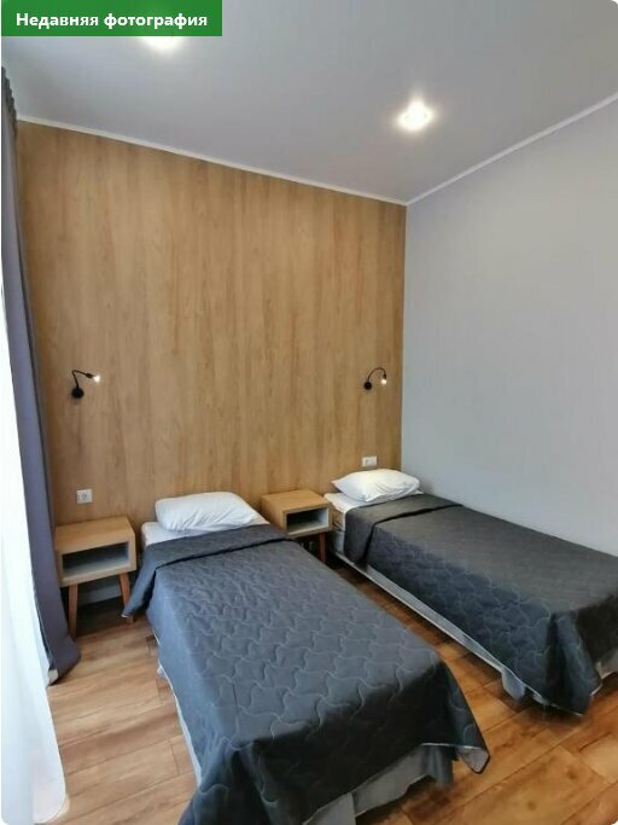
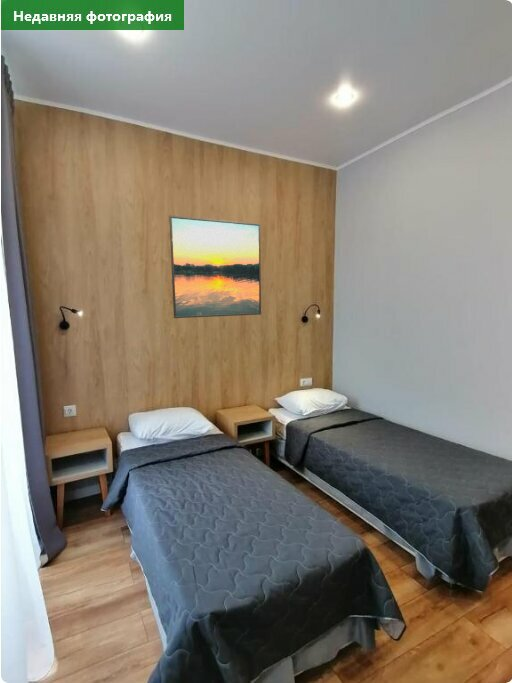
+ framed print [168,214,262,319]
